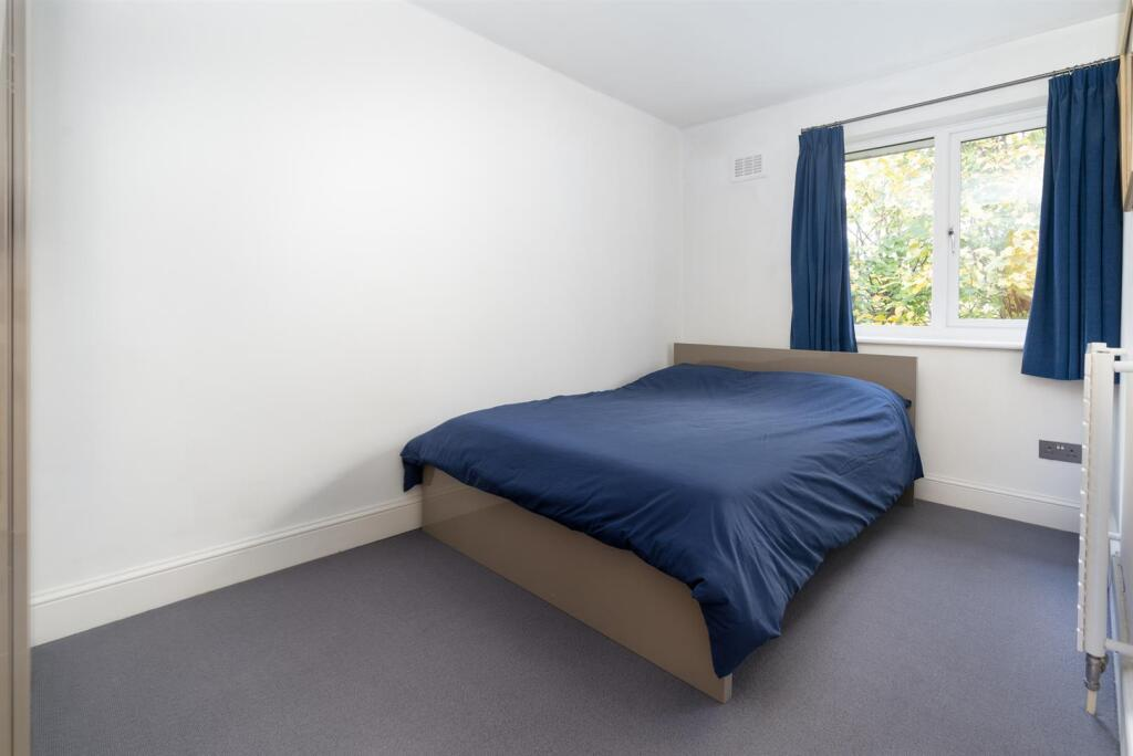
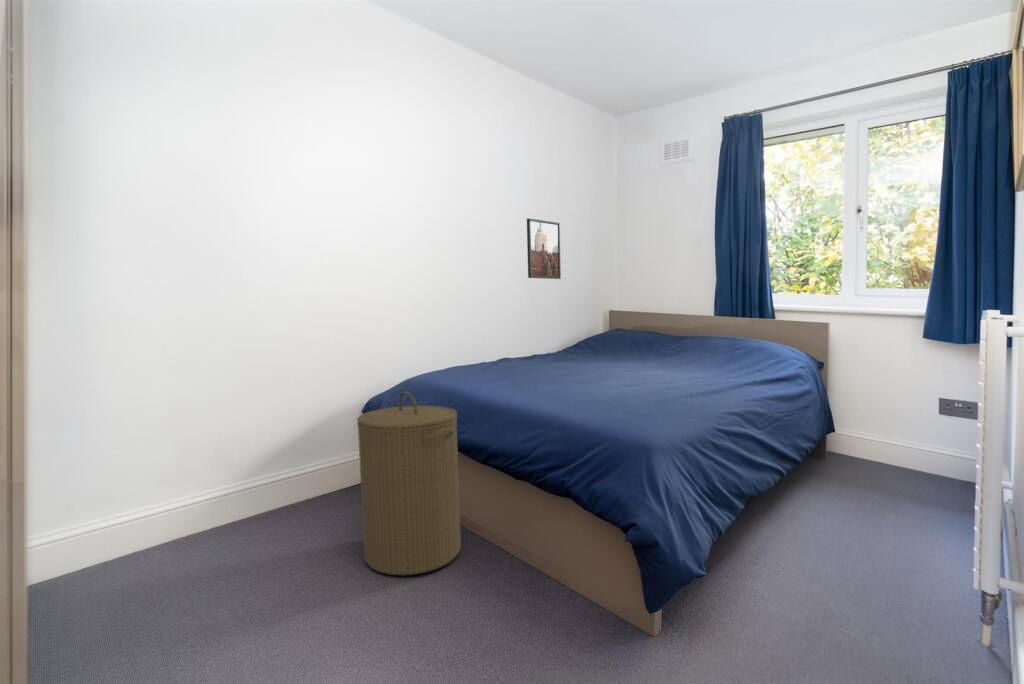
+ laundry hamper [356,390,462,576]
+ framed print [526,217,562,280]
